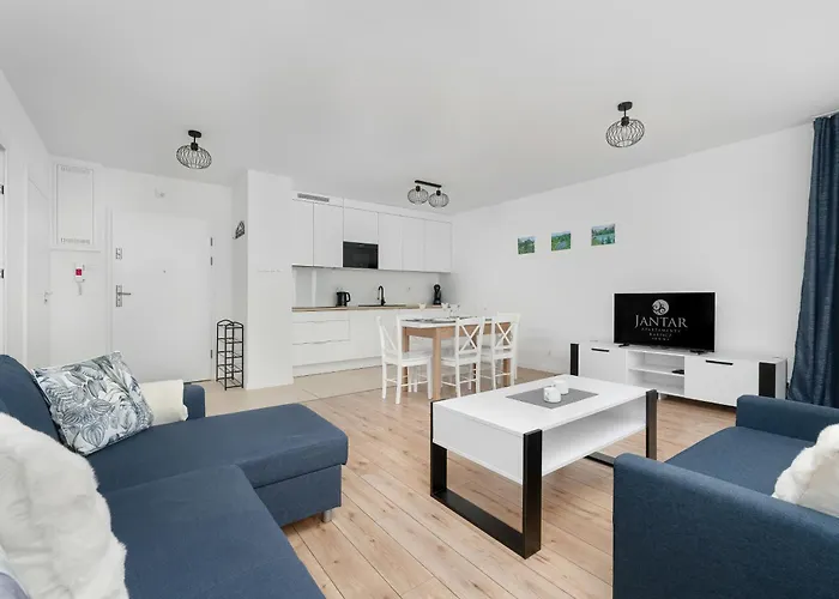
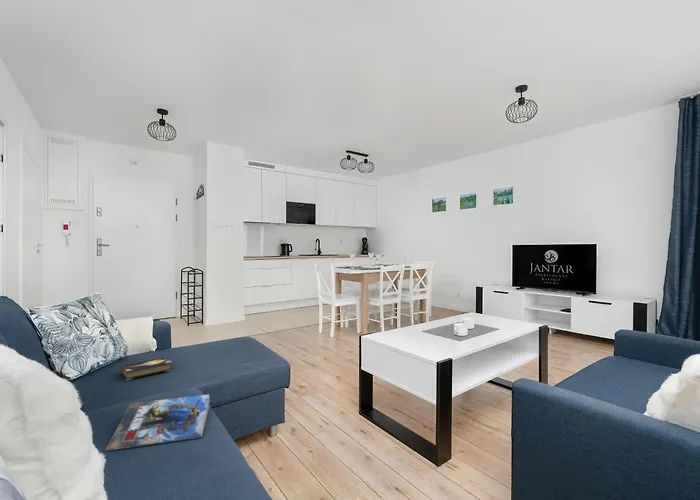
+ hardback book [116,356,173,381]
+ magazine [105,394,211,452]
